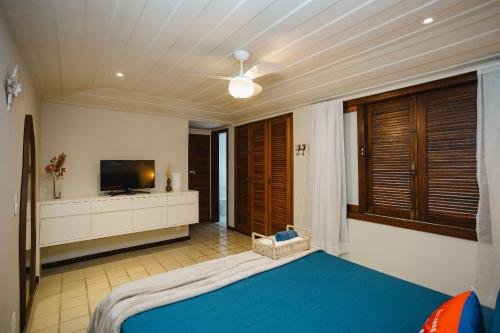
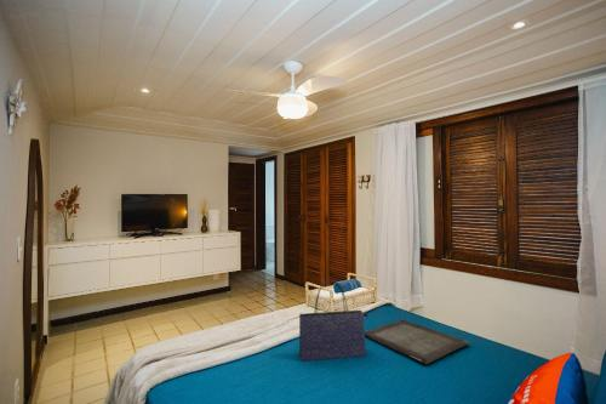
+ serving tray [365,318,470,365]
+ tote bag [298,279,368,363]
